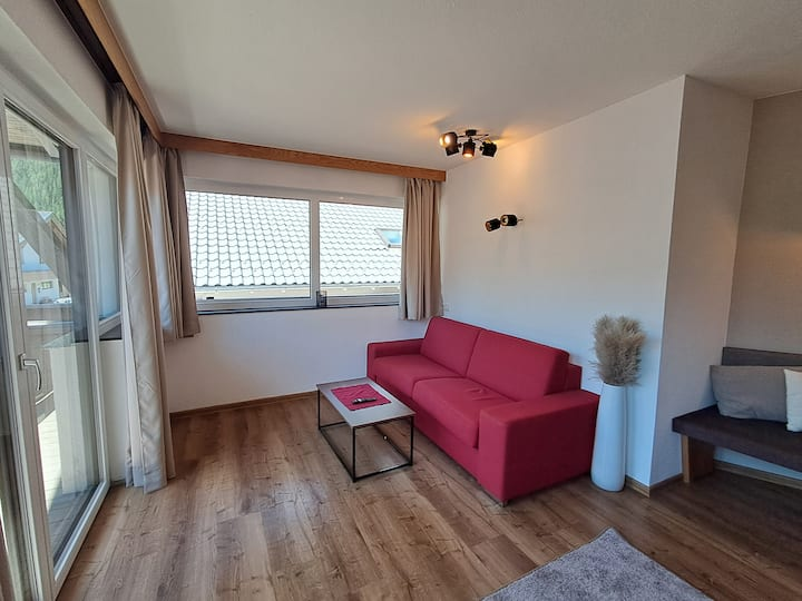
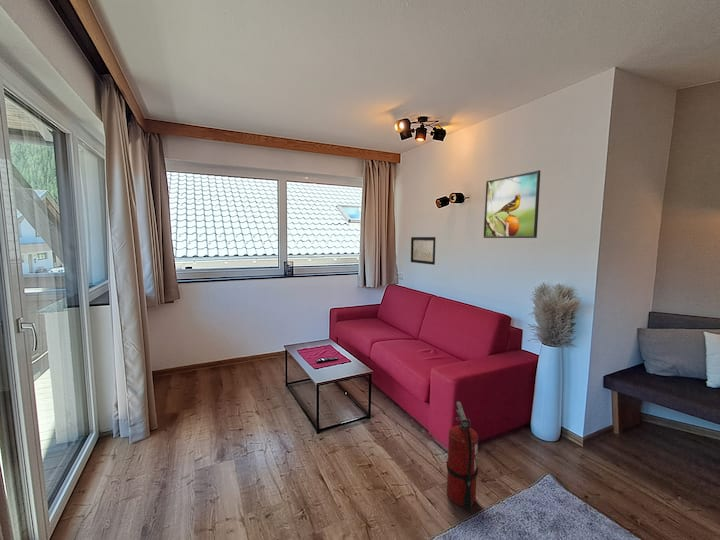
+ wall art [410,236,437,266]
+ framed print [483,169,541,239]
+ fire extinguisher [446,400,479,510]
